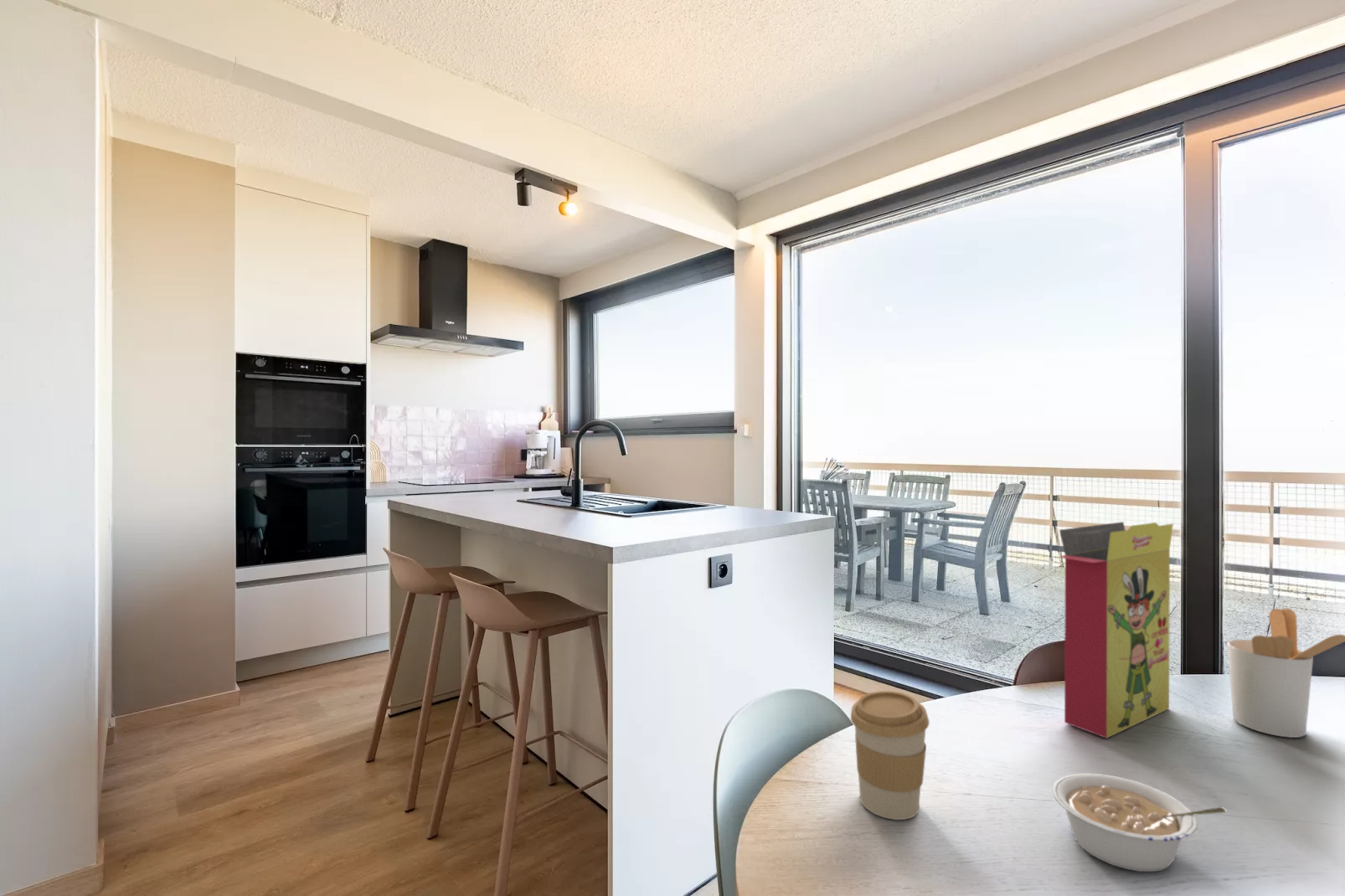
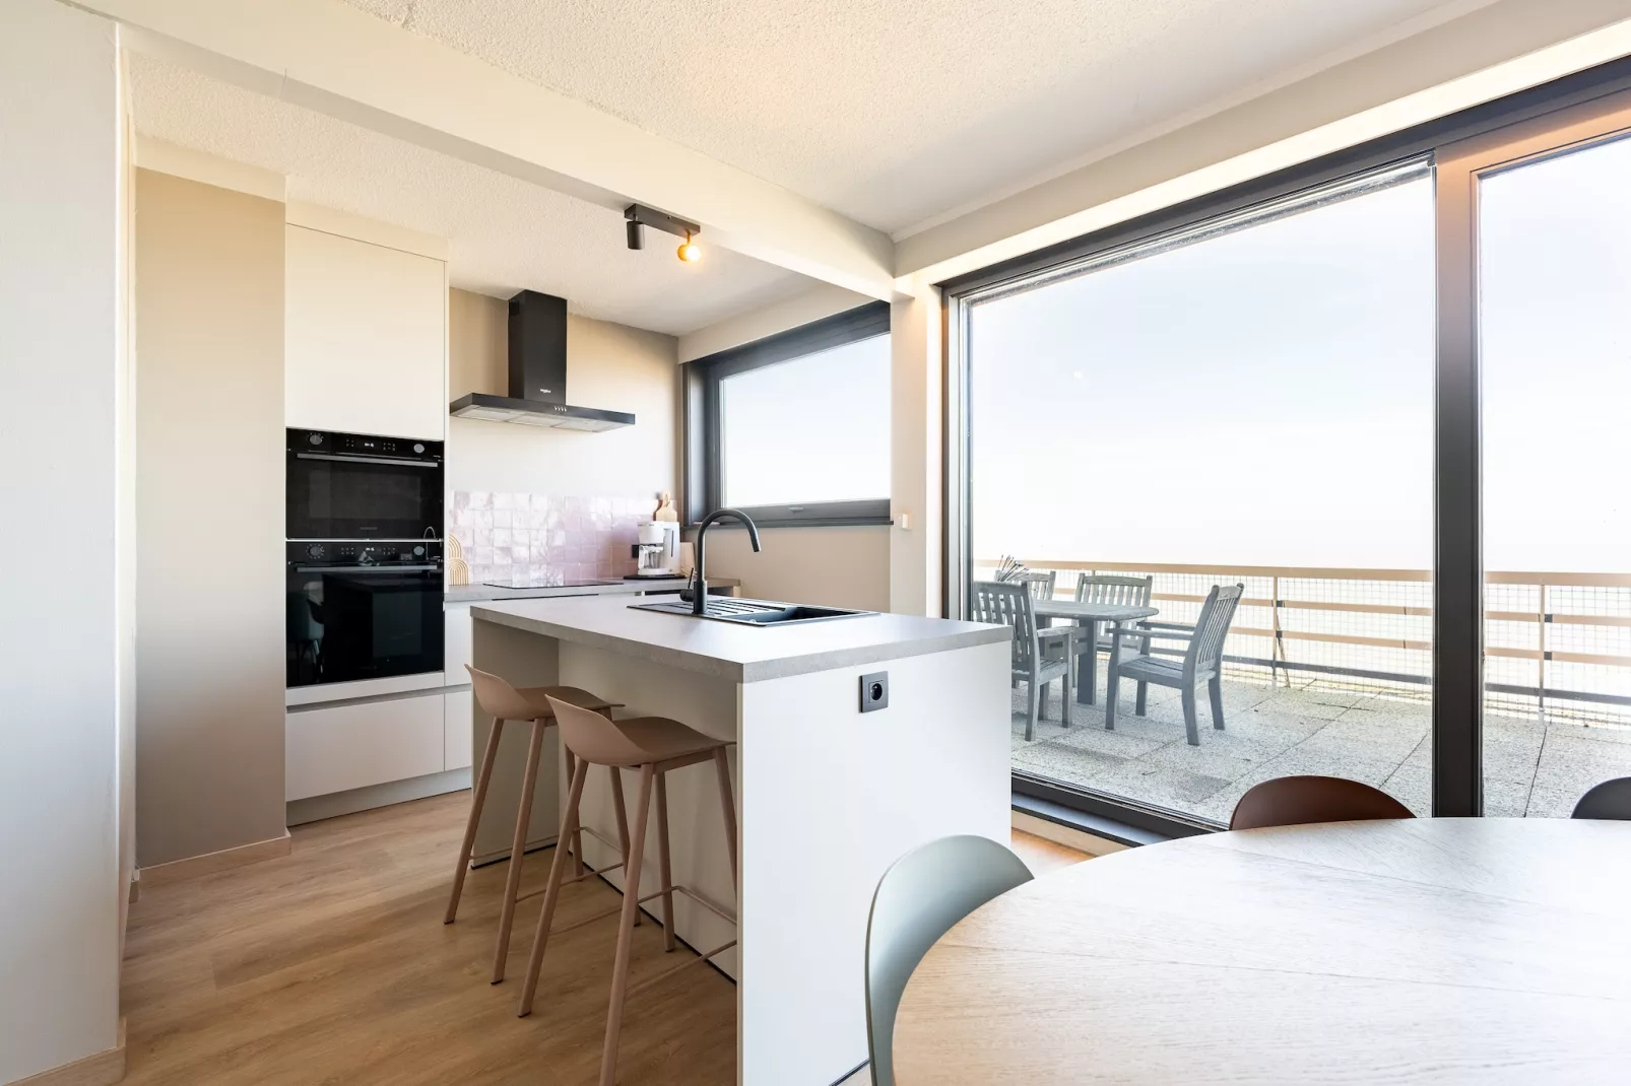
- legume [1052,773,1228,873]
- utensil holder [1226,607,1345,739]
- cereal box [1058,521,1174,739]
- coffee cup [850,690,930,821]
